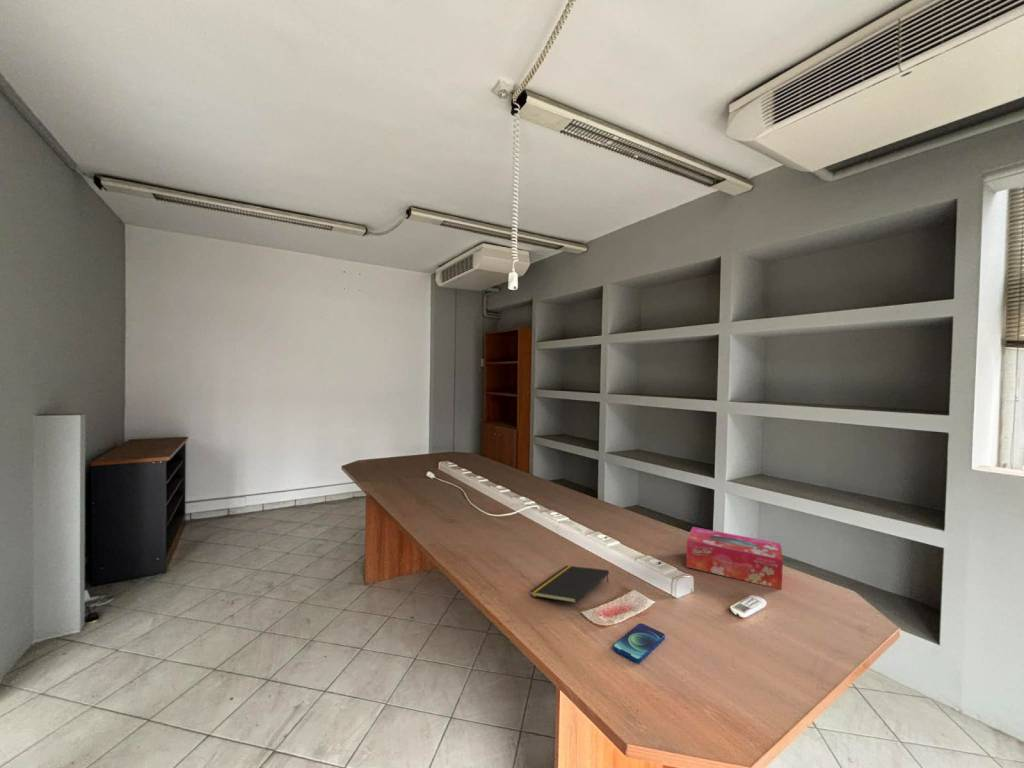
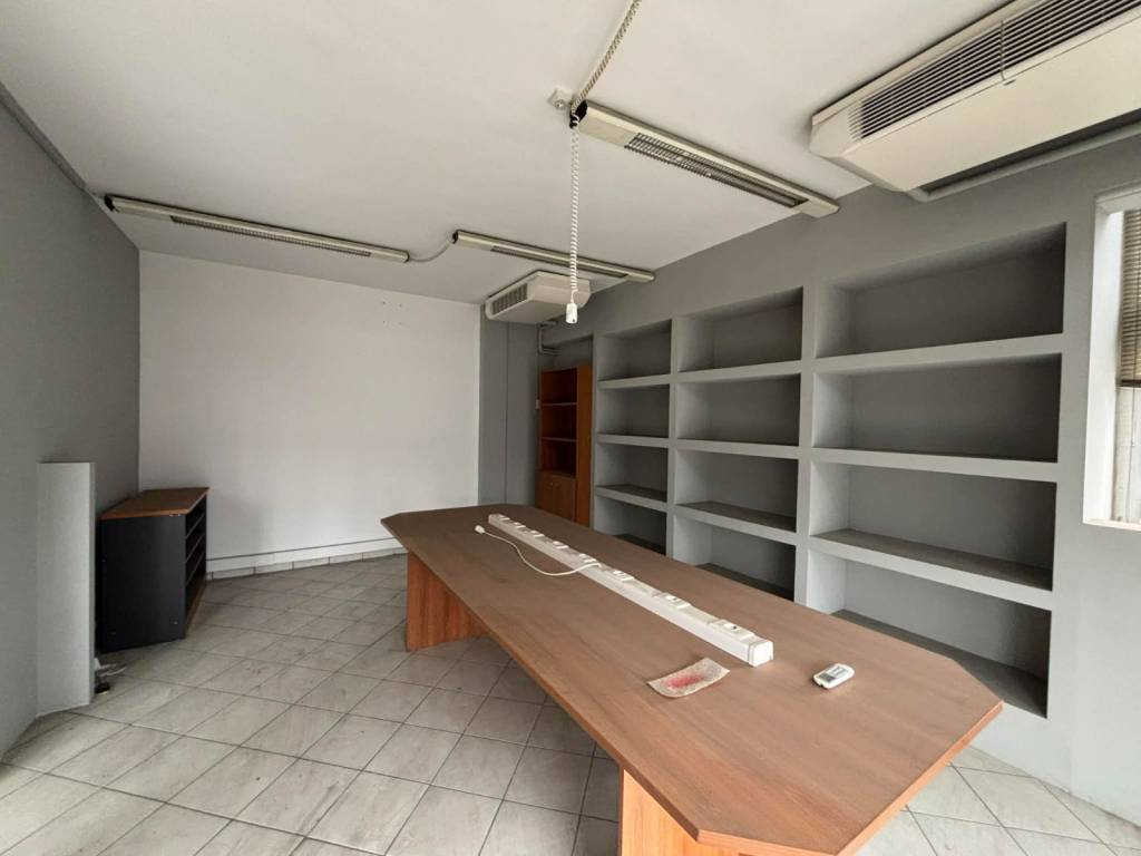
- notepad [529,565,610,604]
- smartphone [612,622,666,663]
- tissue box [685,526,784,590]
